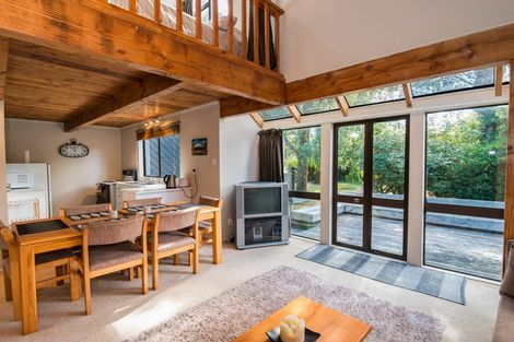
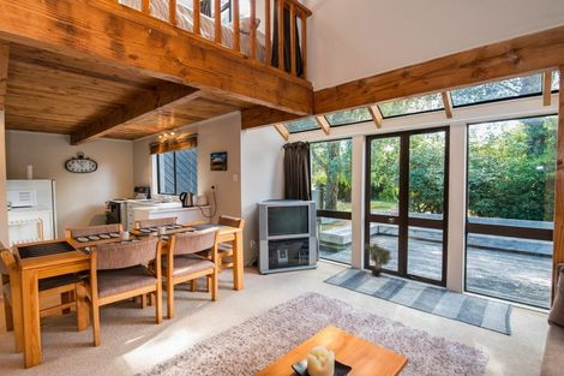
+ potted plant [362,243,394,277]
